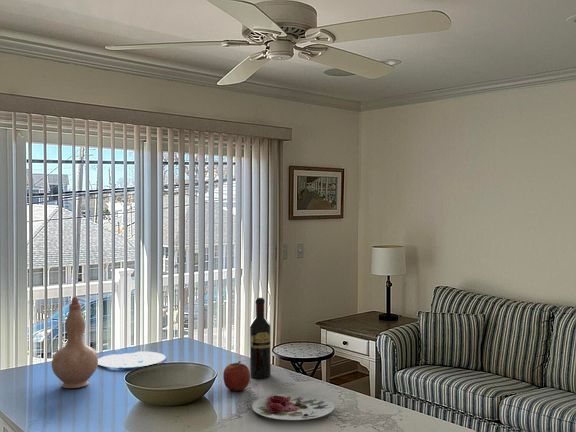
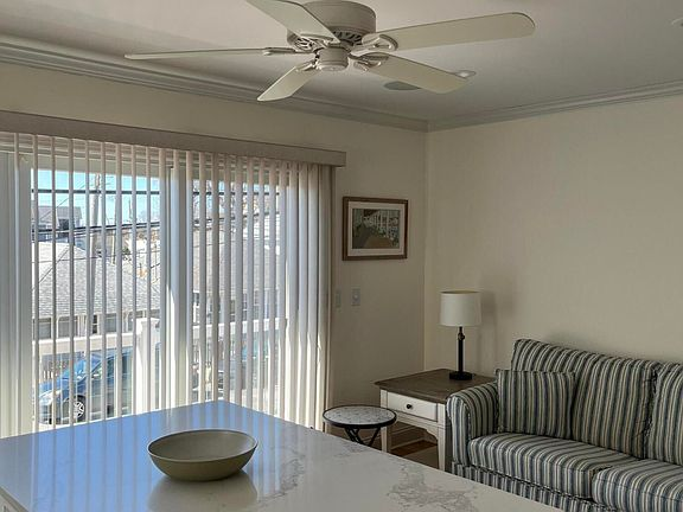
- plate [251,392,336,421]
- vase [51,296,99,389]
- plate [98,351,167,369]
- wine bottle [249,297,272,379]
- apple [222,360,251,392]
